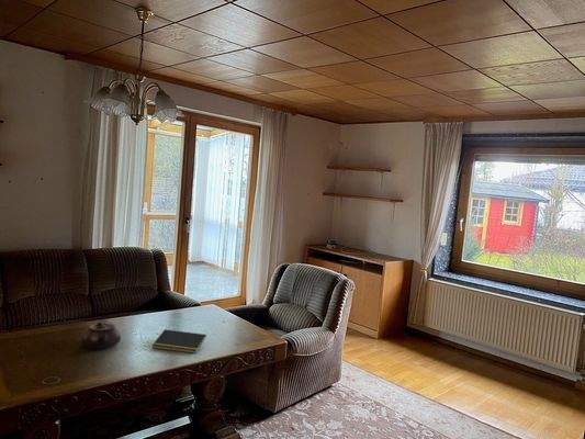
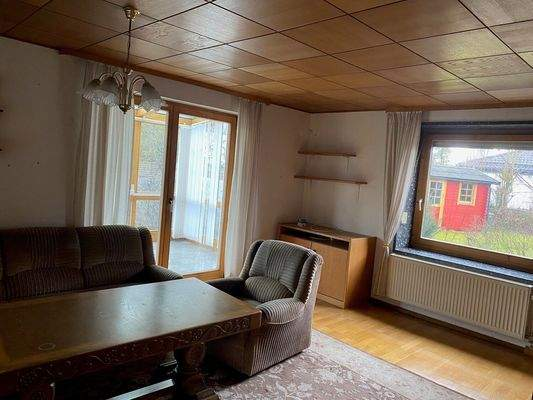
- teapot [80,320,122,349]
- notepad [150,328,207,354]
